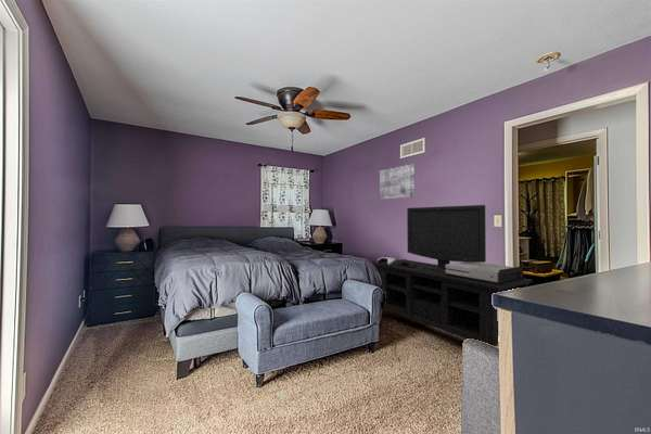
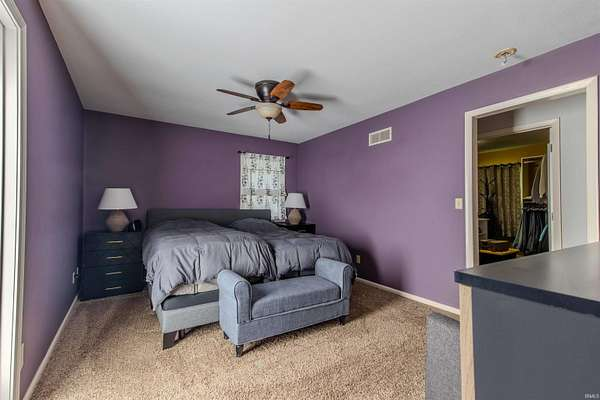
- media console [371,204,534,347]
- wall art [379,163,416,201]
